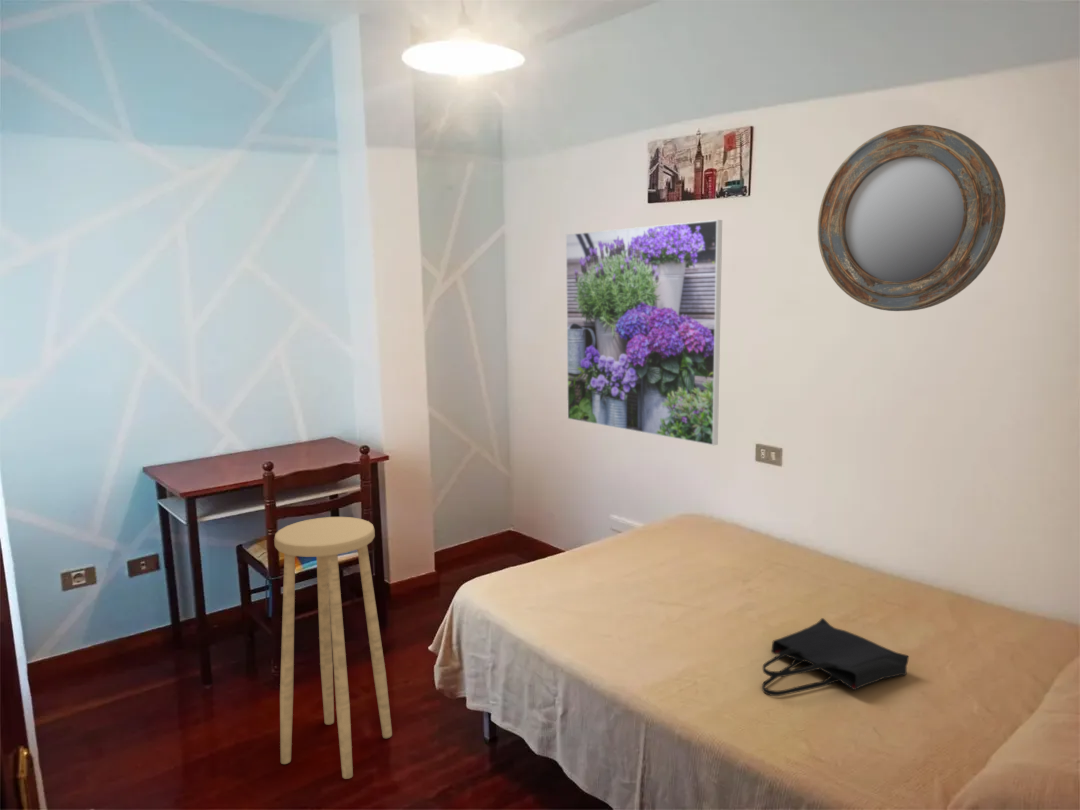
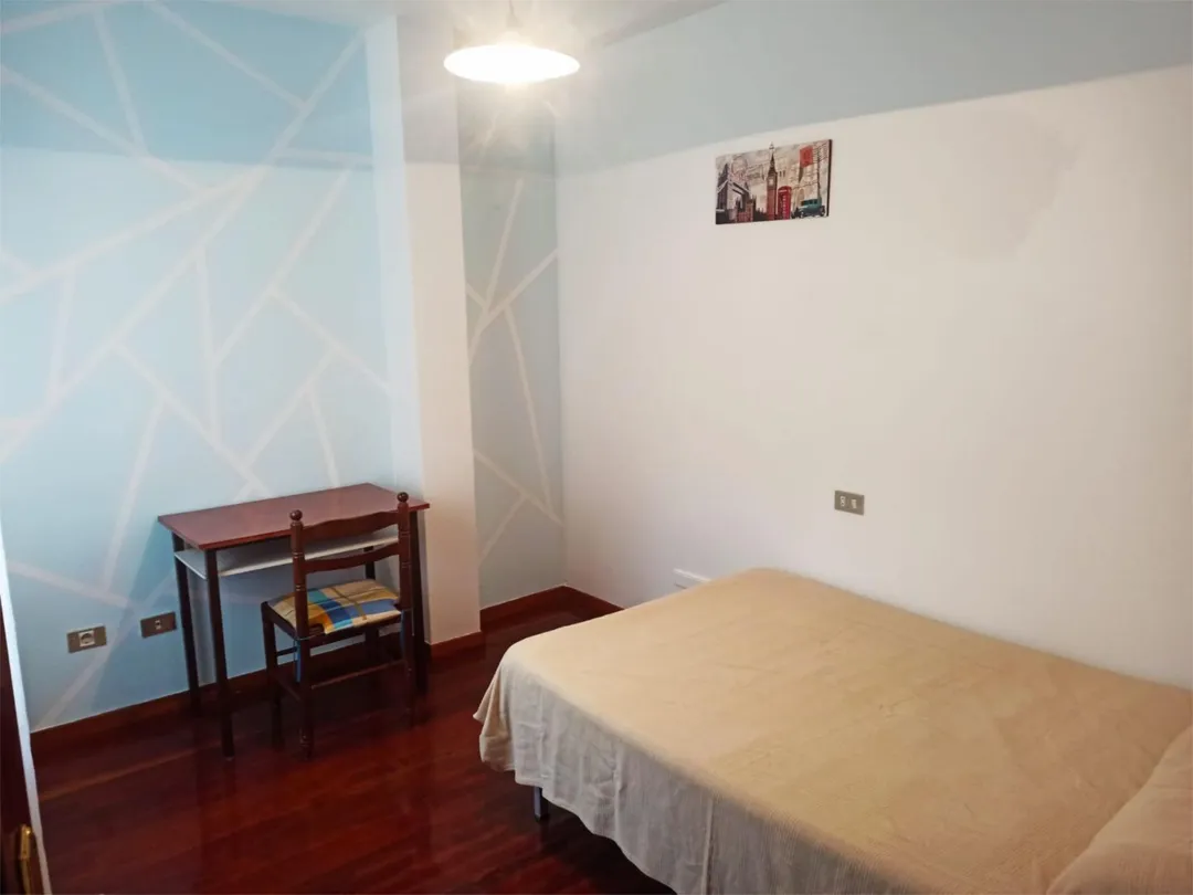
- stool [273,516,393,780]
- home mirror [817,124,1007,312]
- tote bag [761,617,910,697]
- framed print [565,219,723,446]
